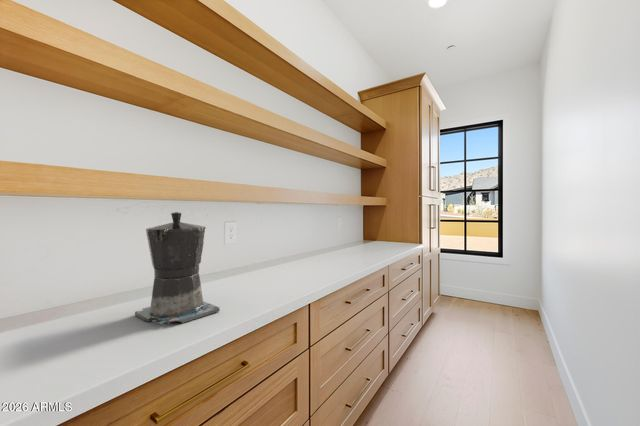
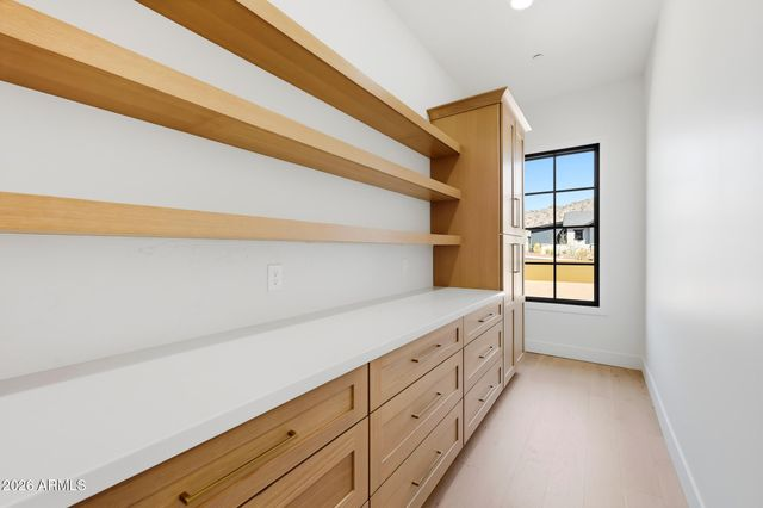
- coffee maker [134,211,221,326]
